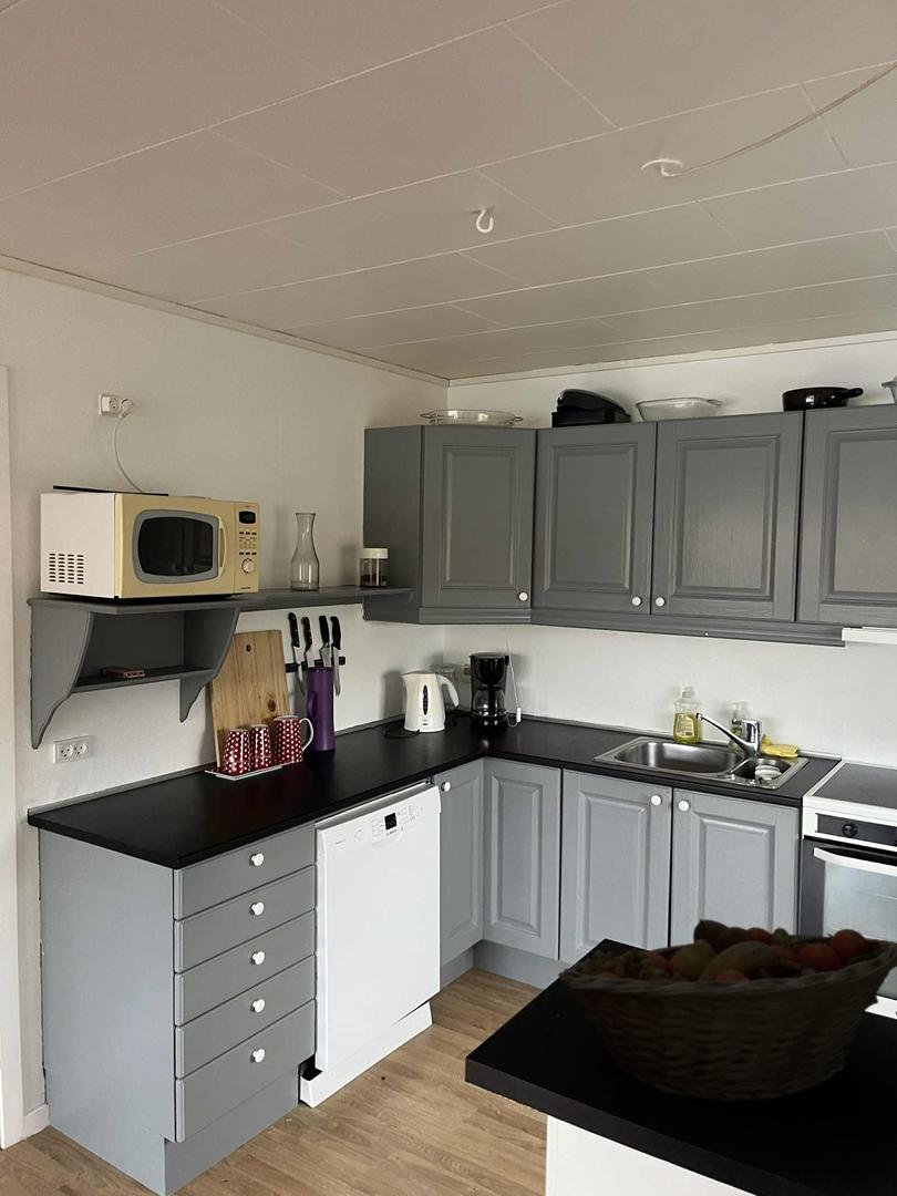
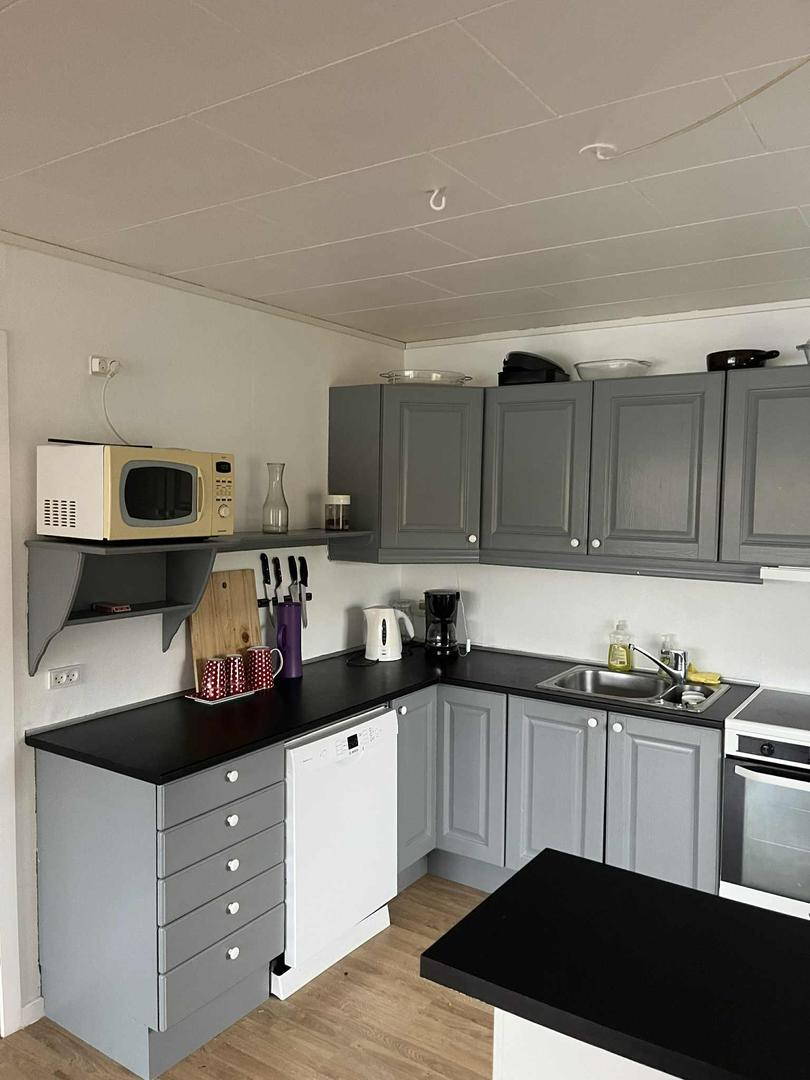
- fruit basket [557,918,897,1105]
